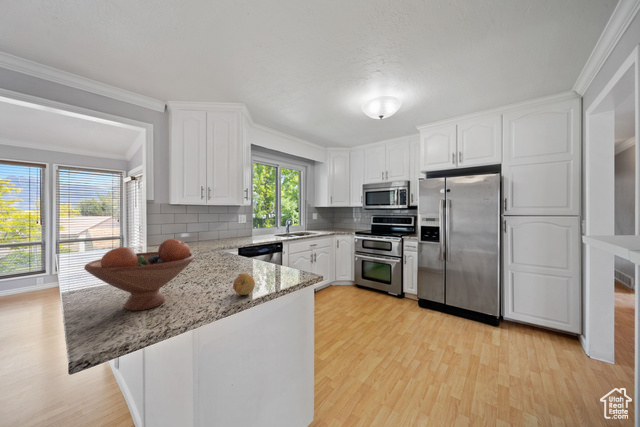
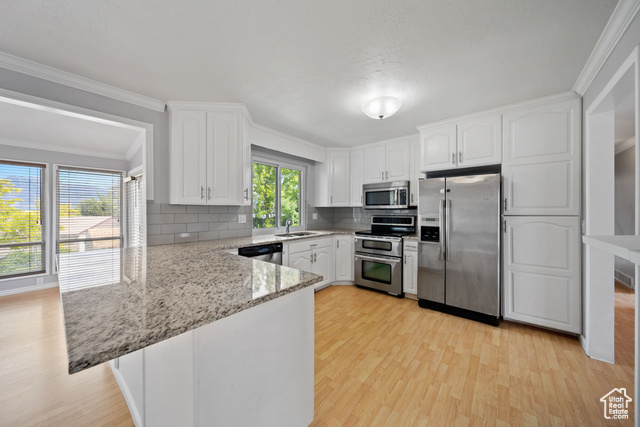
- fruit [232,272,256,296]
- fruit bowl [83,238,196,311]
